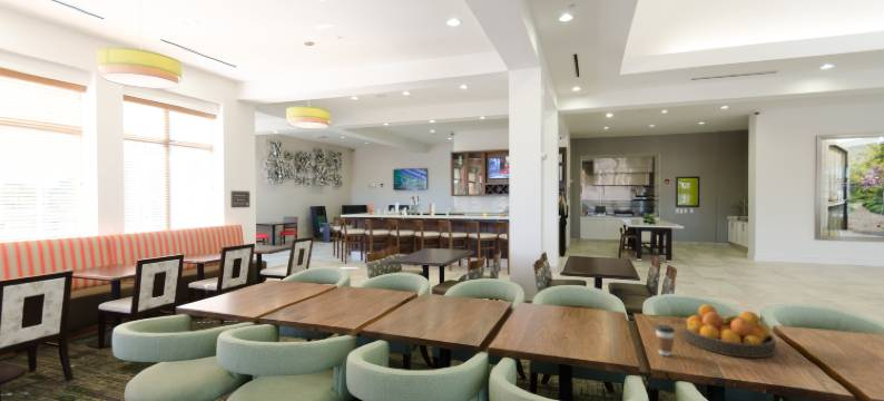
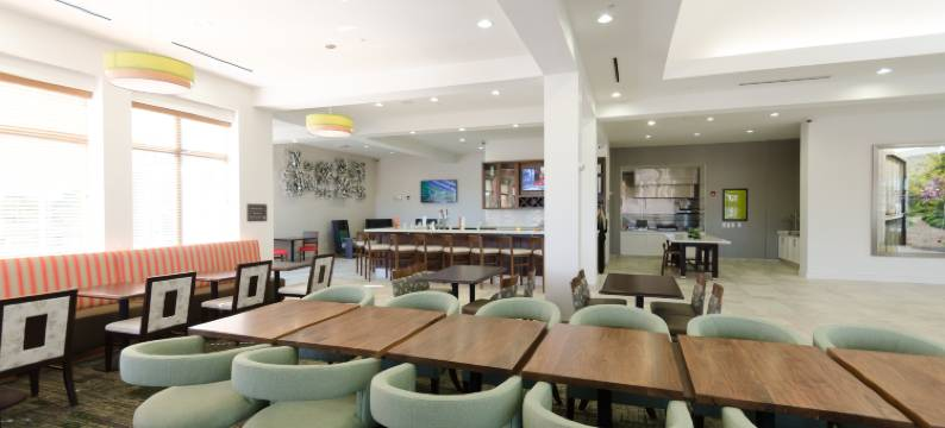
- coffee cup [655,324,676,356]
- fruit bowl [682,303,777,359]
